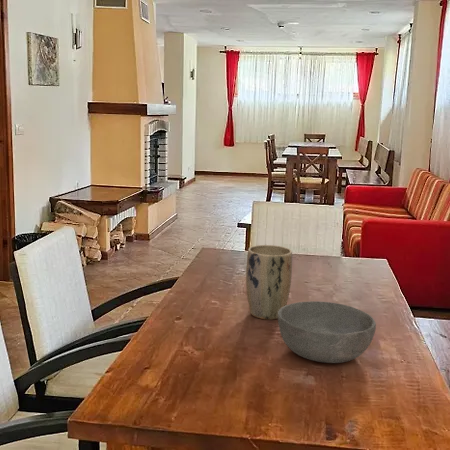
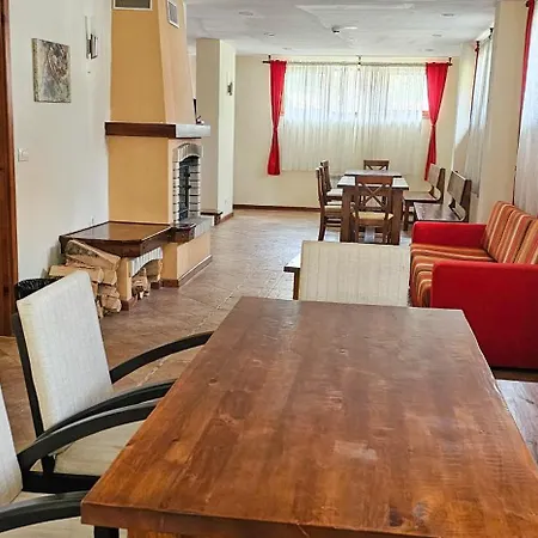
- bowl [277,300,377,364]
- plant pot [245,244,293,321]
